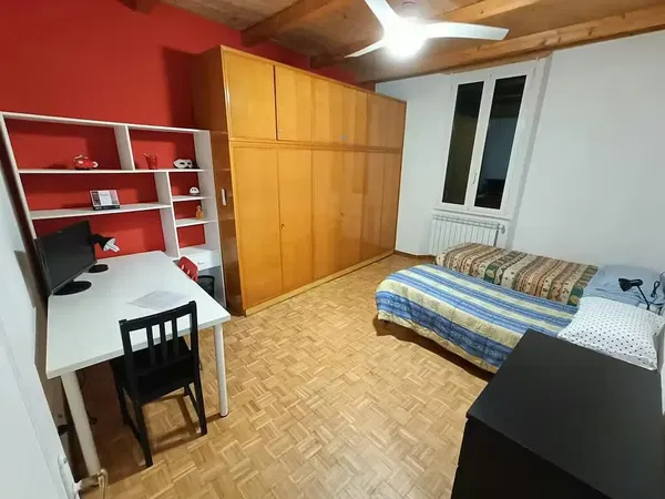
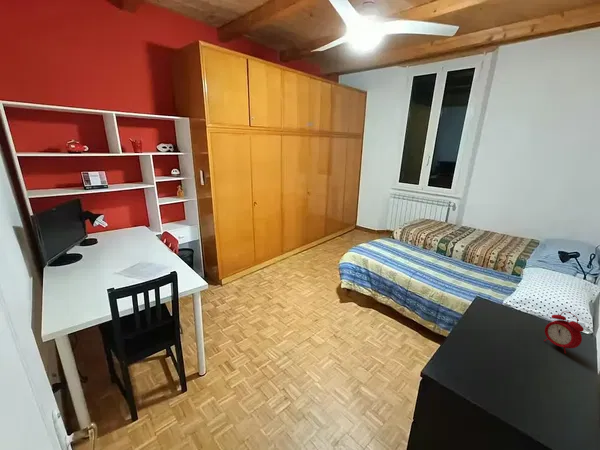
+ alarm clock [543,311,585,354]
